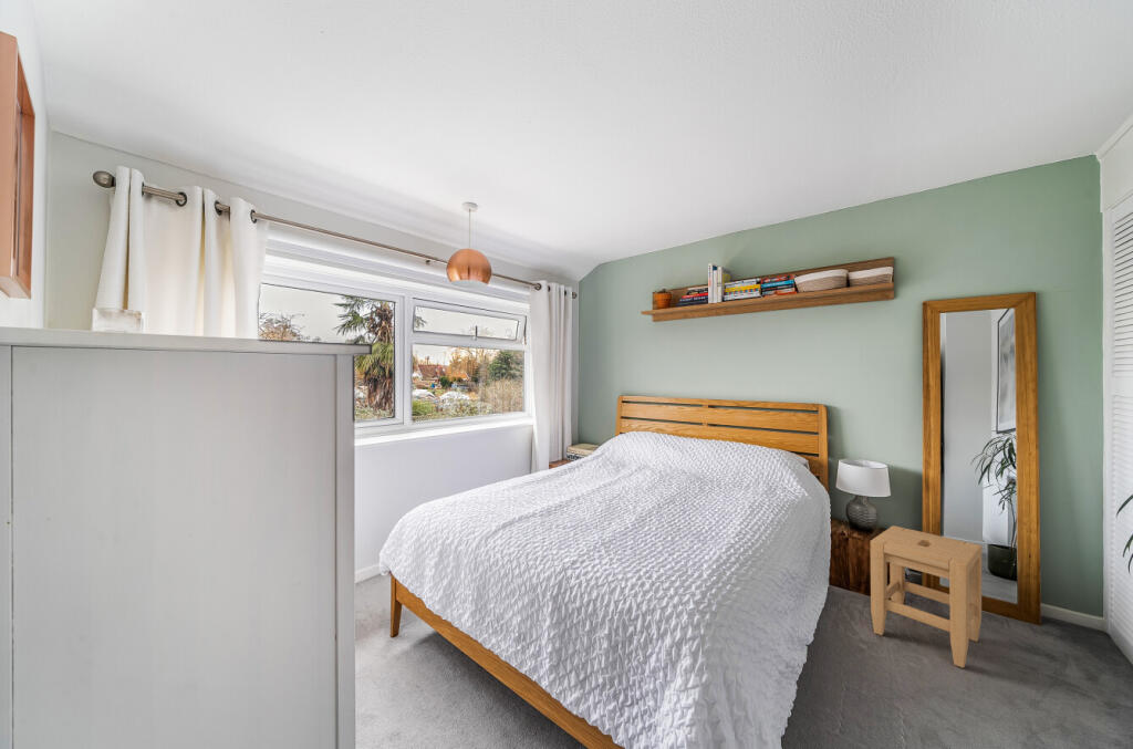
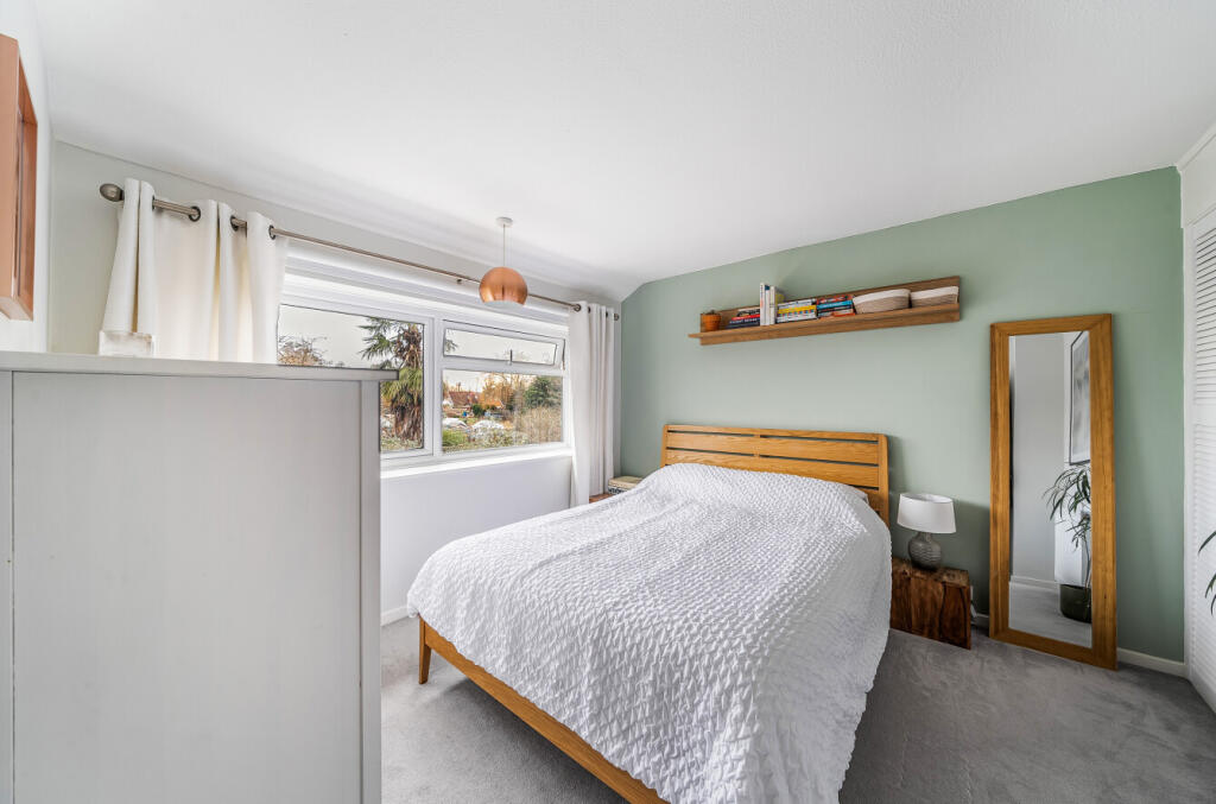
- stool [870,524,983,669]
